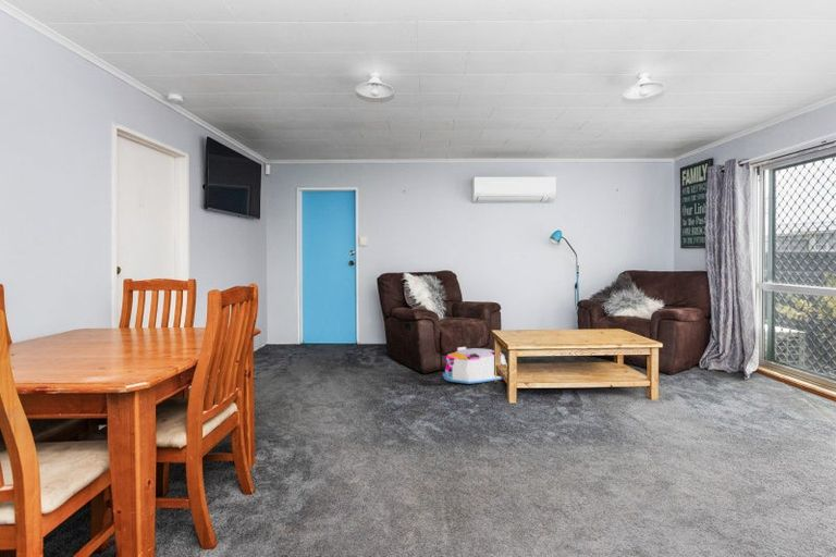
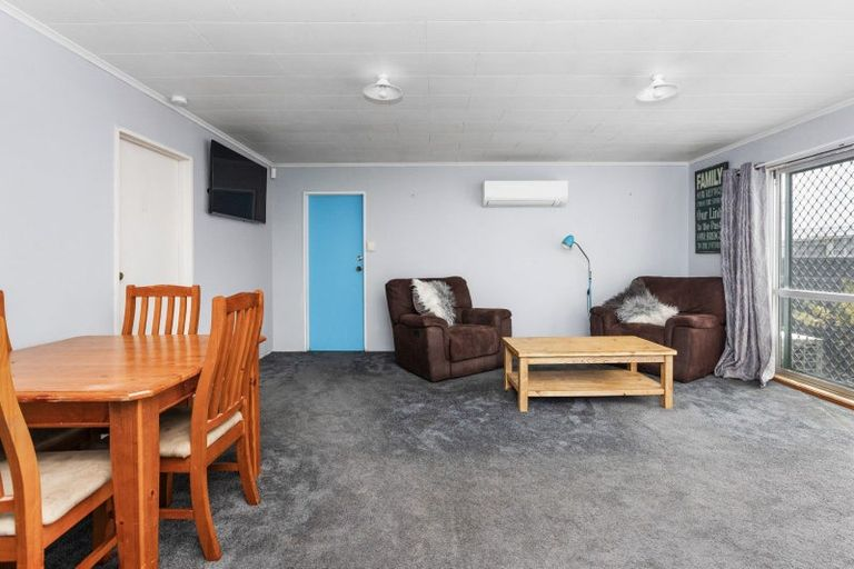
- storage bin [442,346,507,385]
